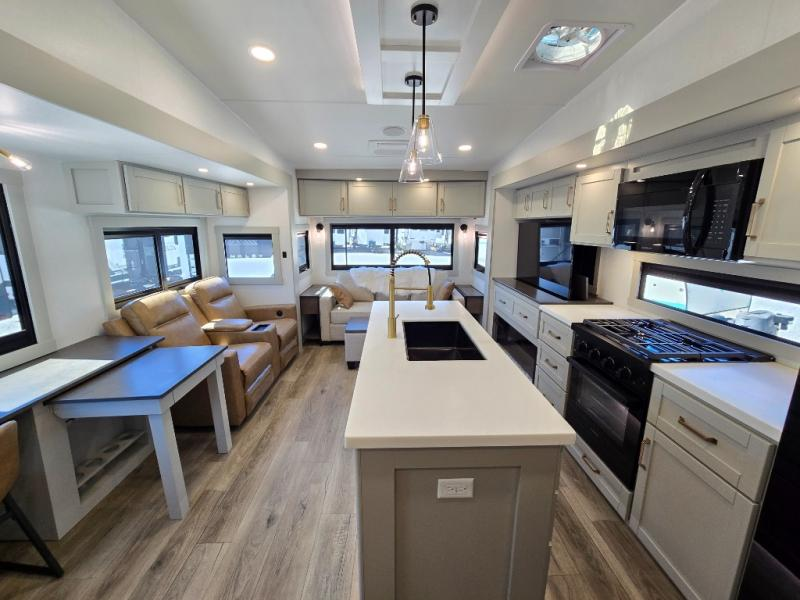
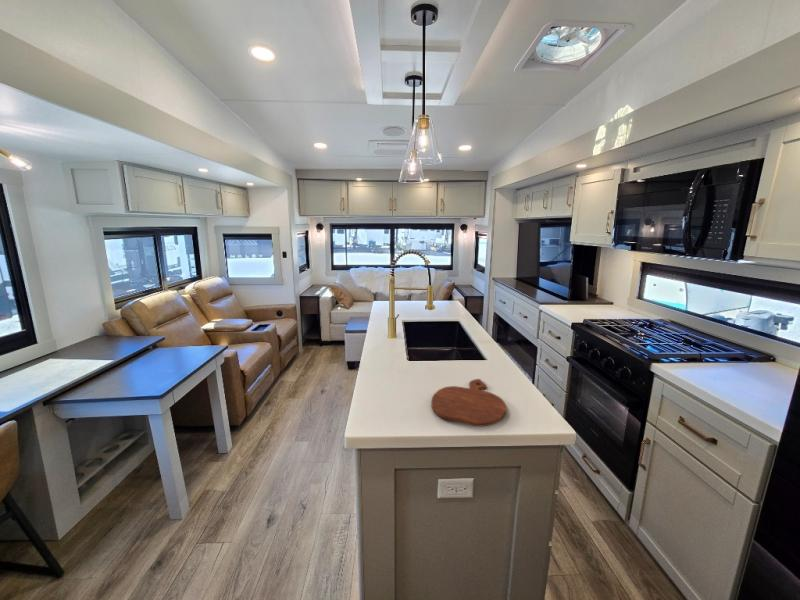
+ cutting board [430,378,507,428]
